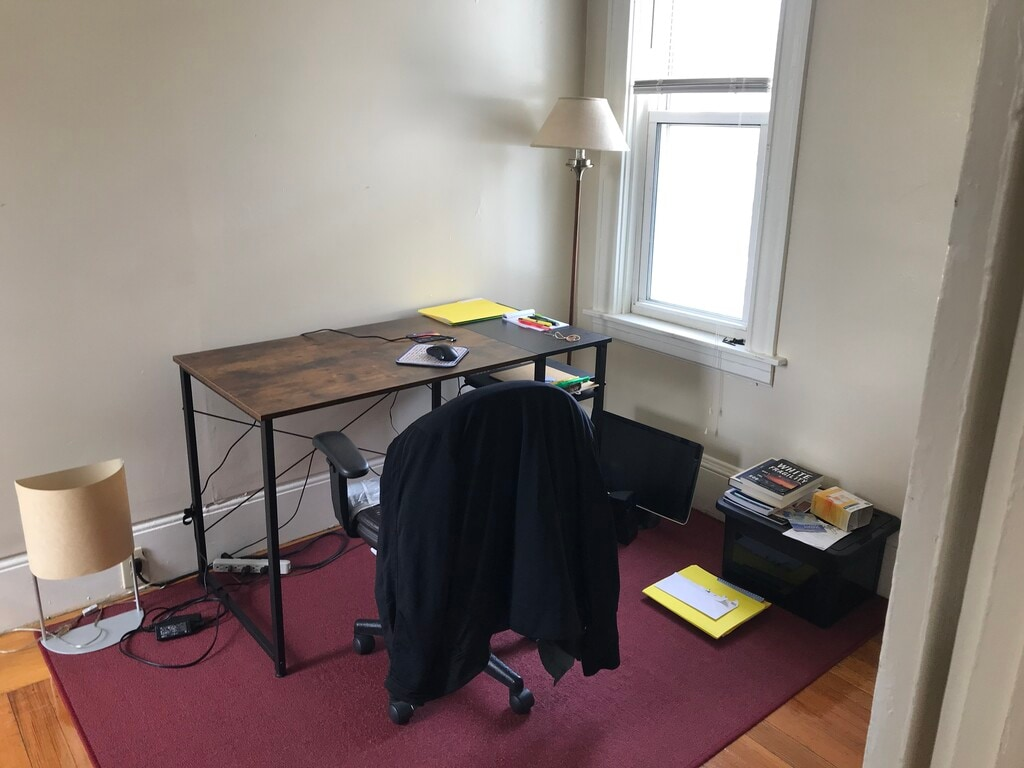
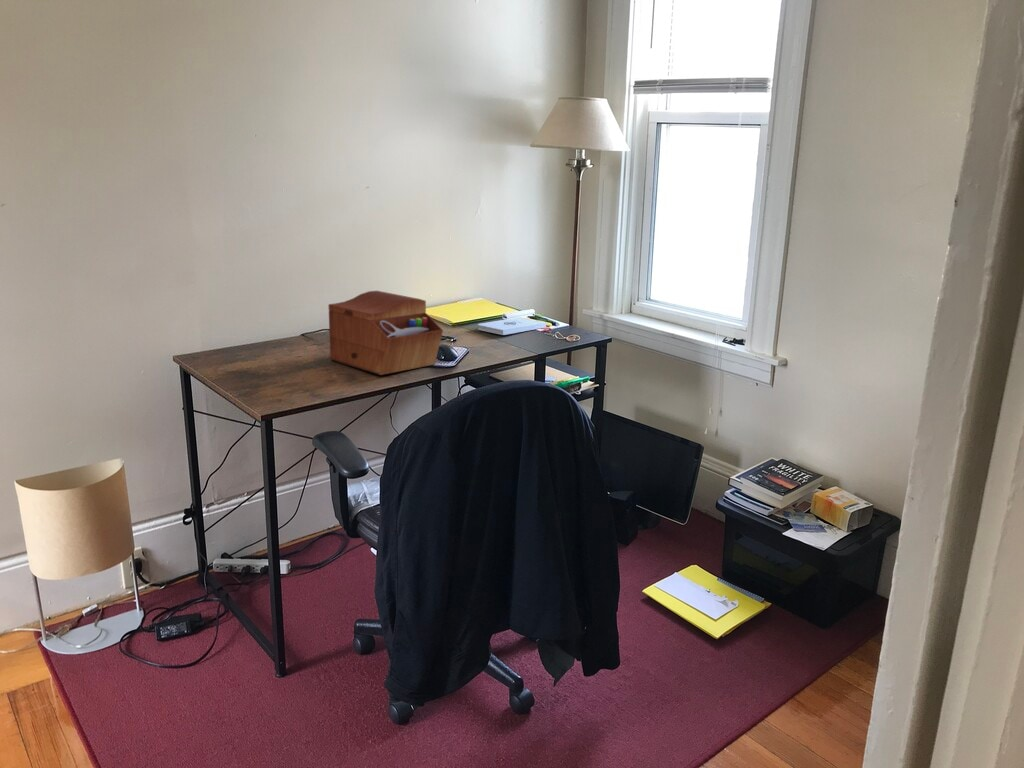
+ notepad [477,317,547,336]
+ sewing box [327,290,444,376]
